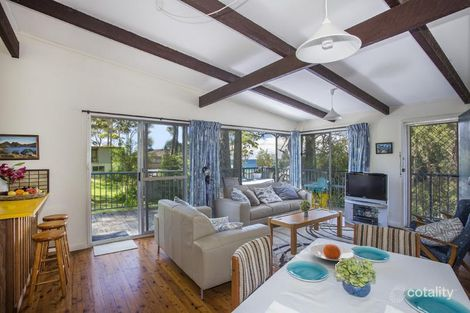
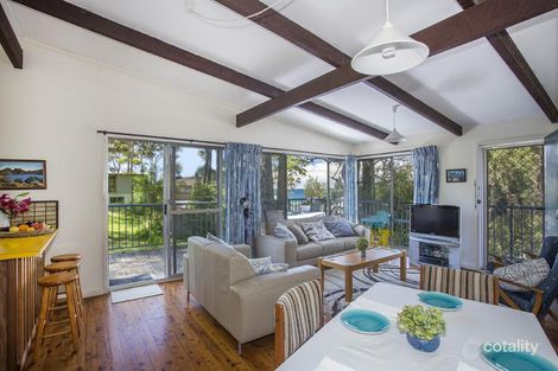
- plate [308,243,355,262]
